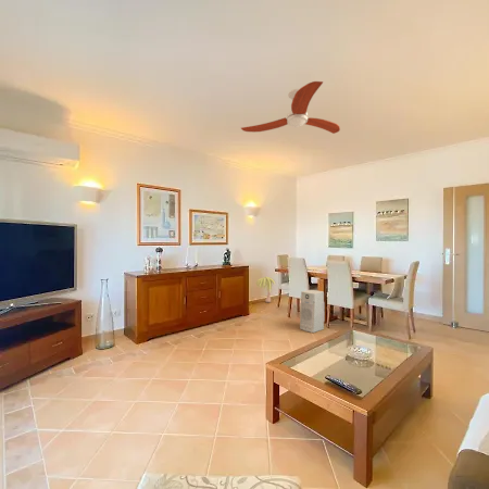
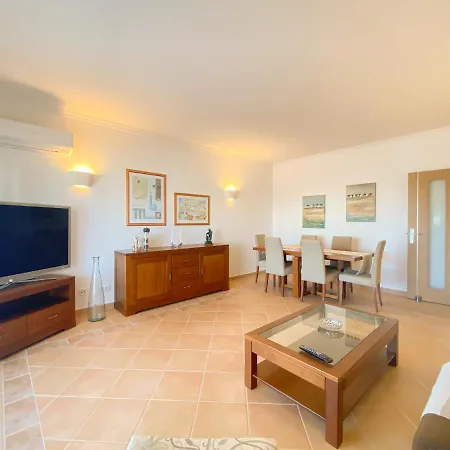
- ceiling fan [240,80,341,135]
- air purifier [299,289,325,334]
- decorative plant [254,276,276,303]
